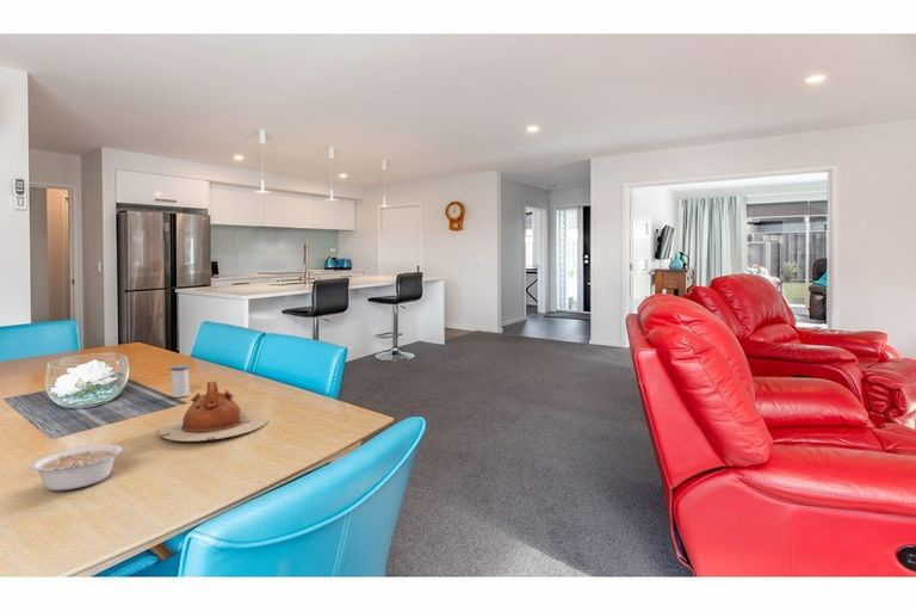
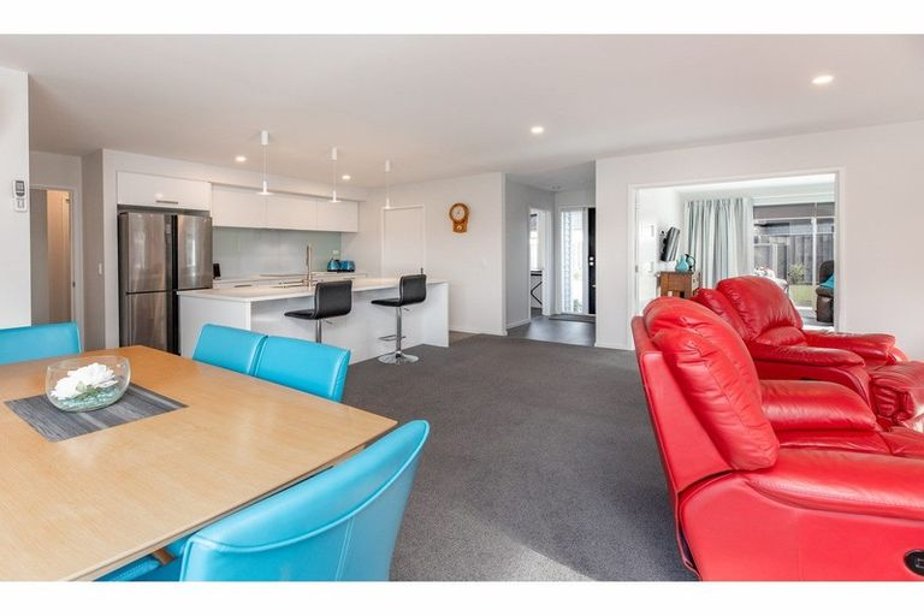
- legume [29,444,131,492]
- teapot [157,381,270,443]
- salt shaker [169,364,191,399]
